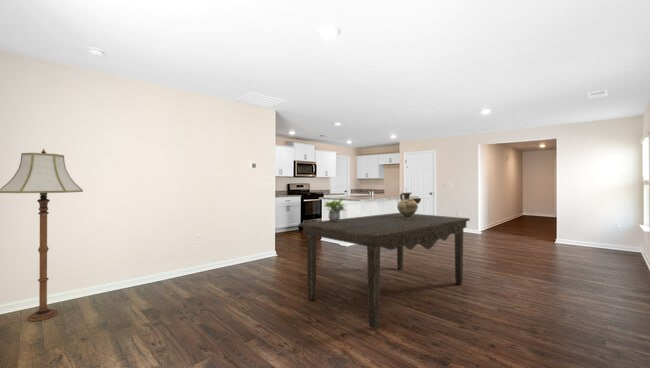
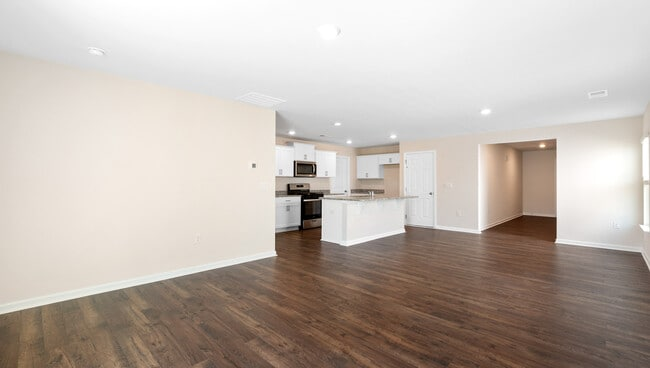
- floor lamp [0,148,84,322]
- dining table [298,212,471,330]
- ceramic jug [396,192,422,217]
- potted plant [323,197,346,221]
